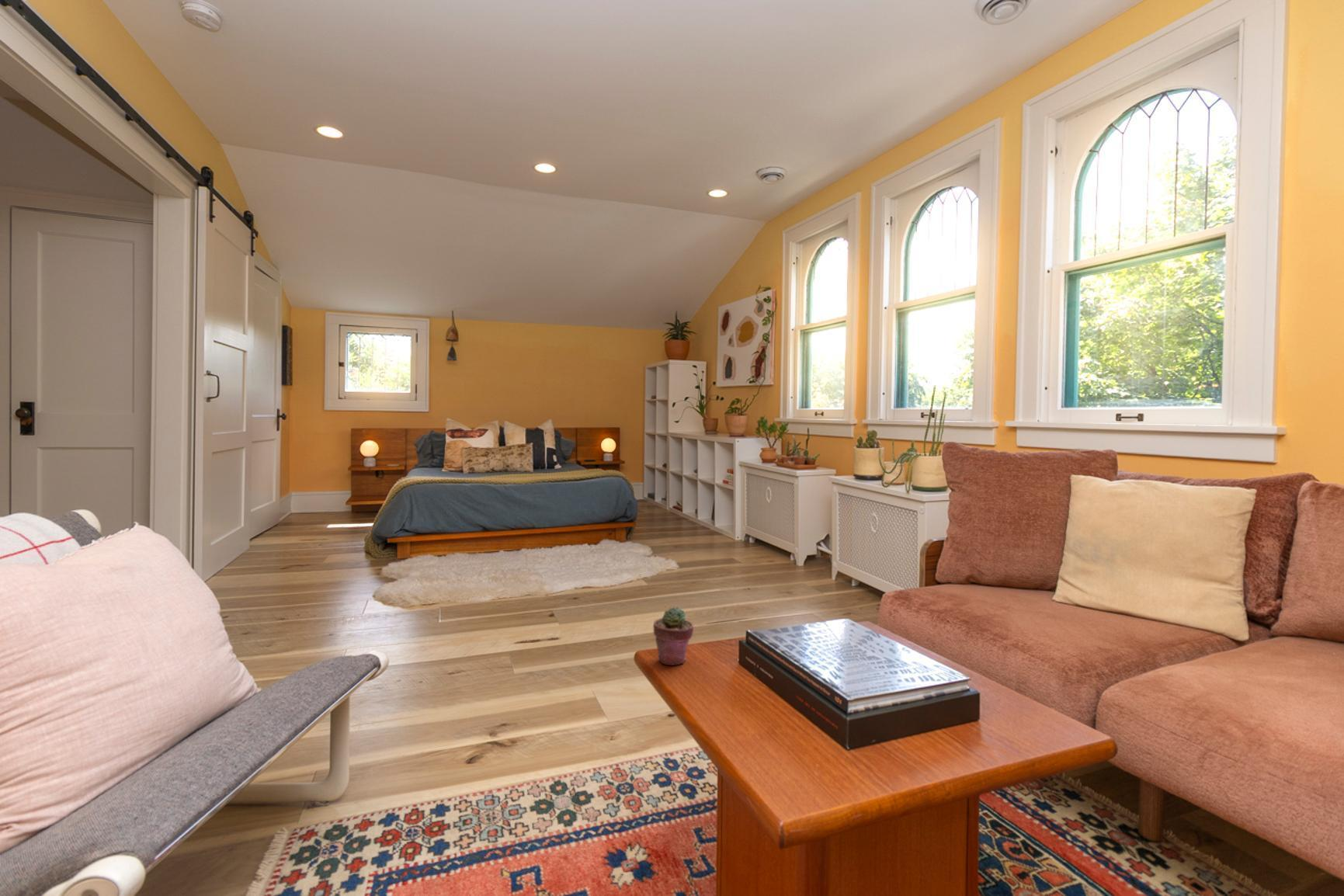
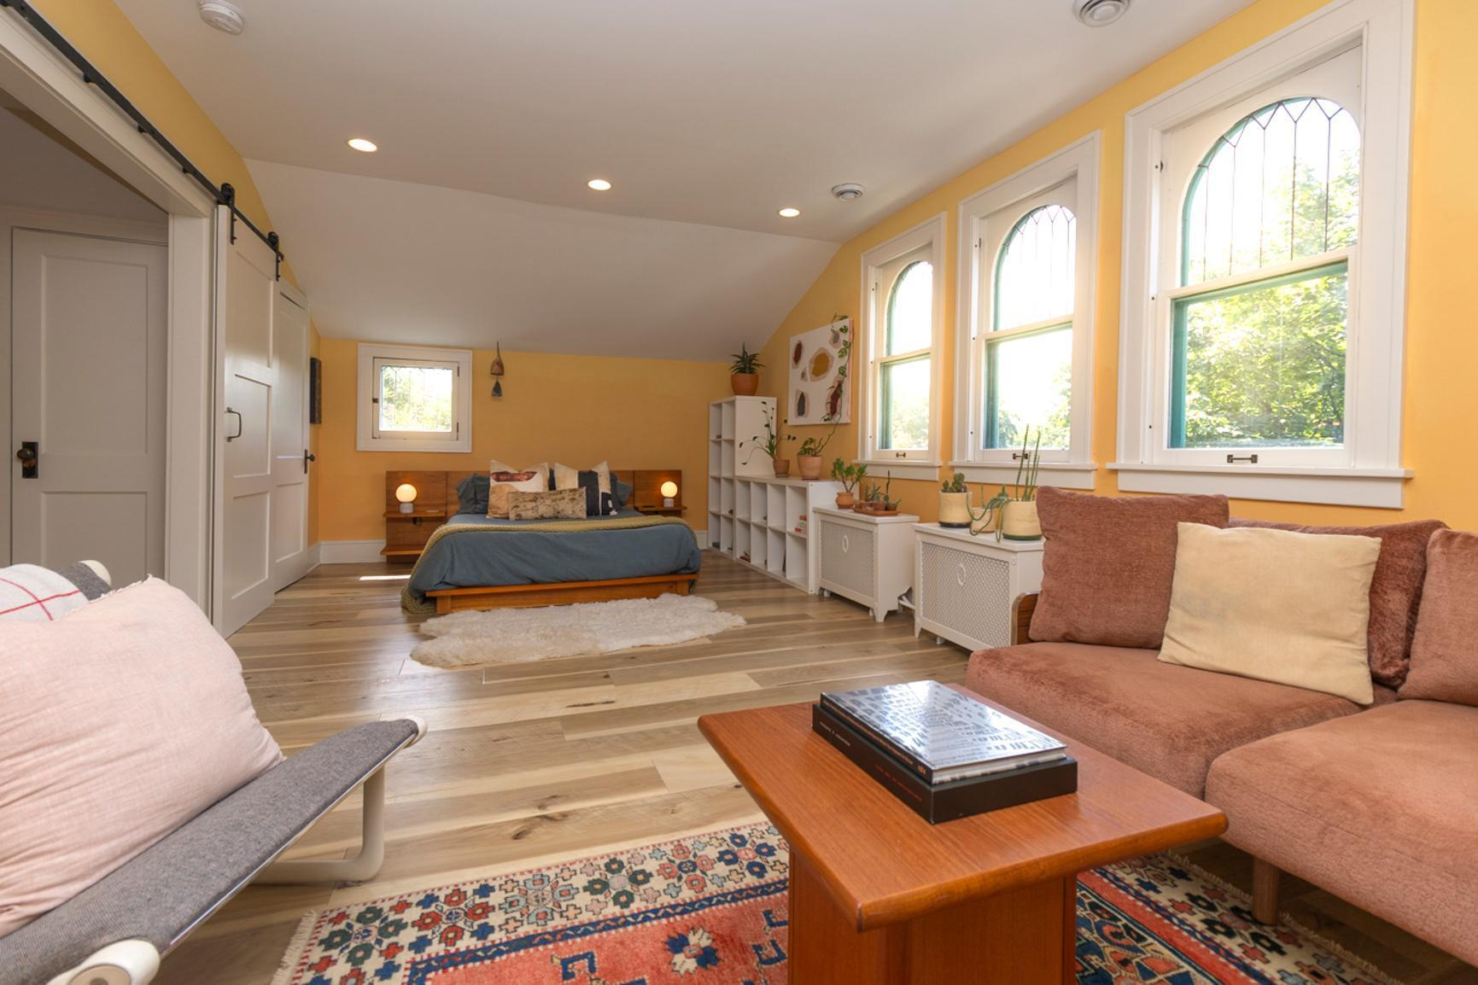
- potted succulent [652,606,694,666]
